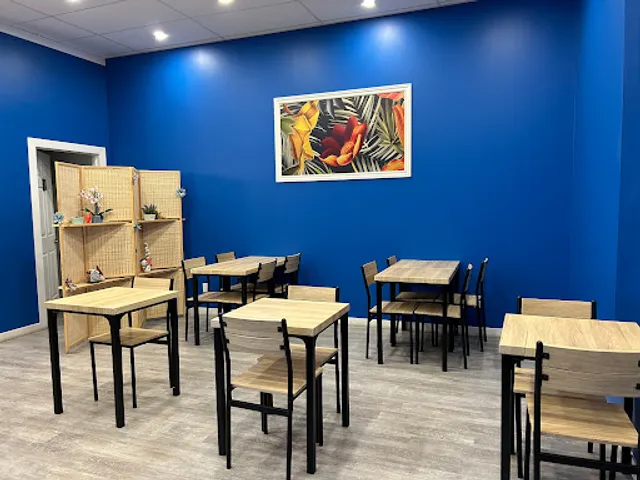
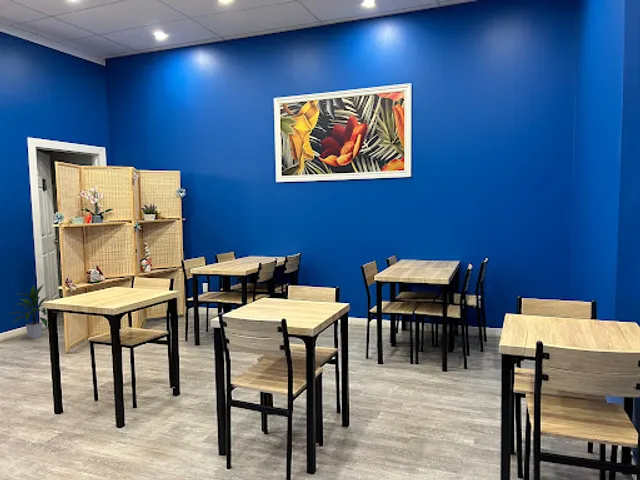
+ indoor plant [6,283,50,340]
